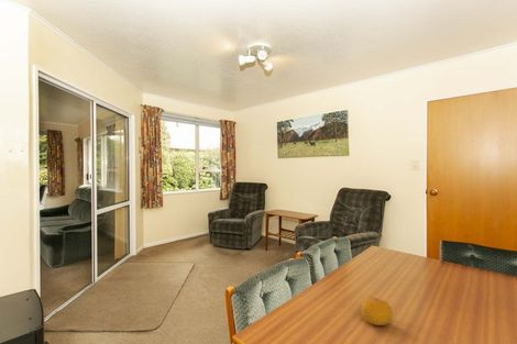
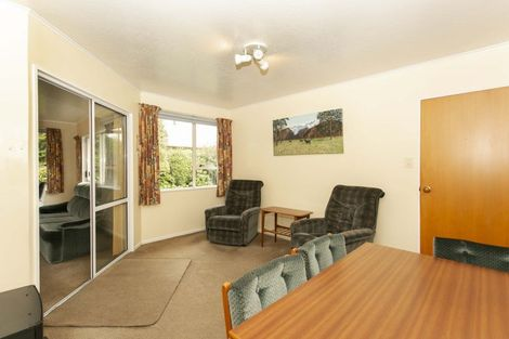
- fruit [361,297,394,326]
